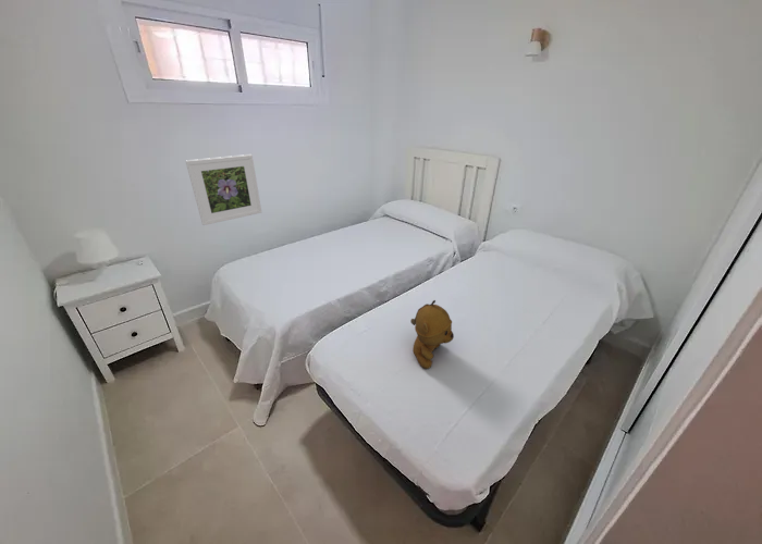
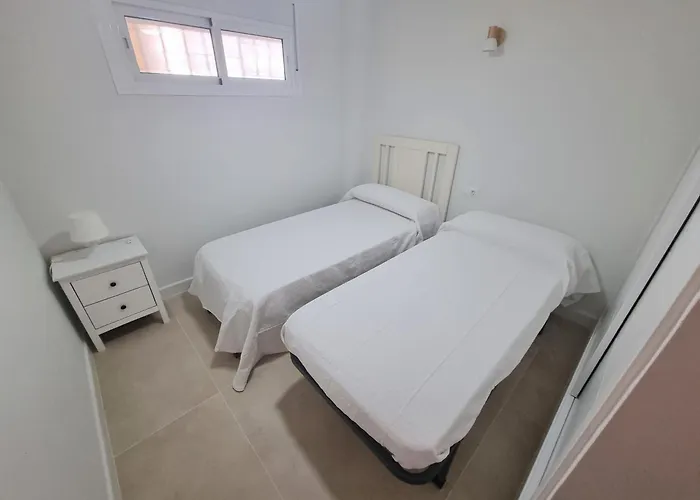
- stuffed bear [409,299,455,370]
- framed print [185,153,262,226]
